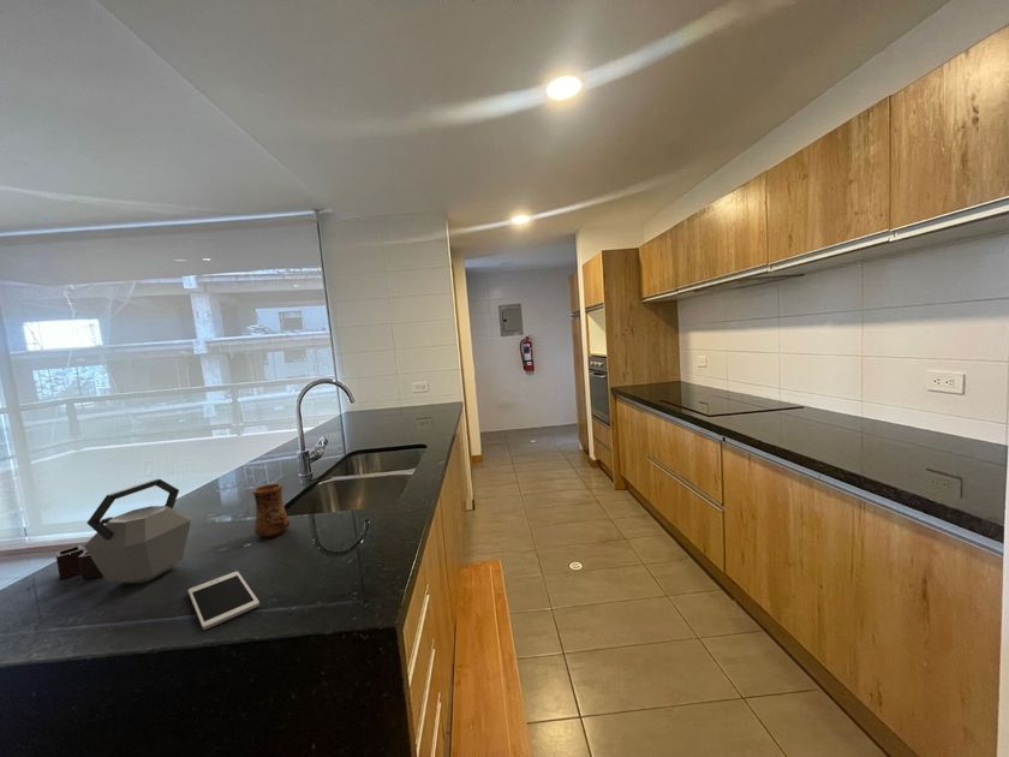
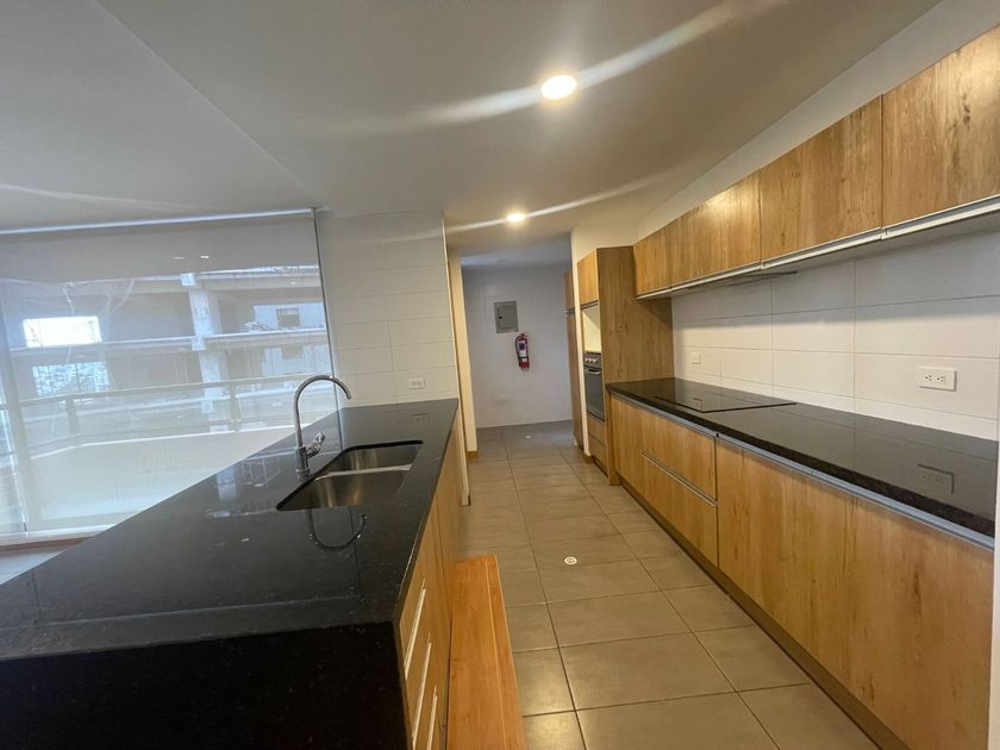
- cell phone [187,571,261,631]
- kettle [54,478,192,584]
- cup [252,483,291,538]
